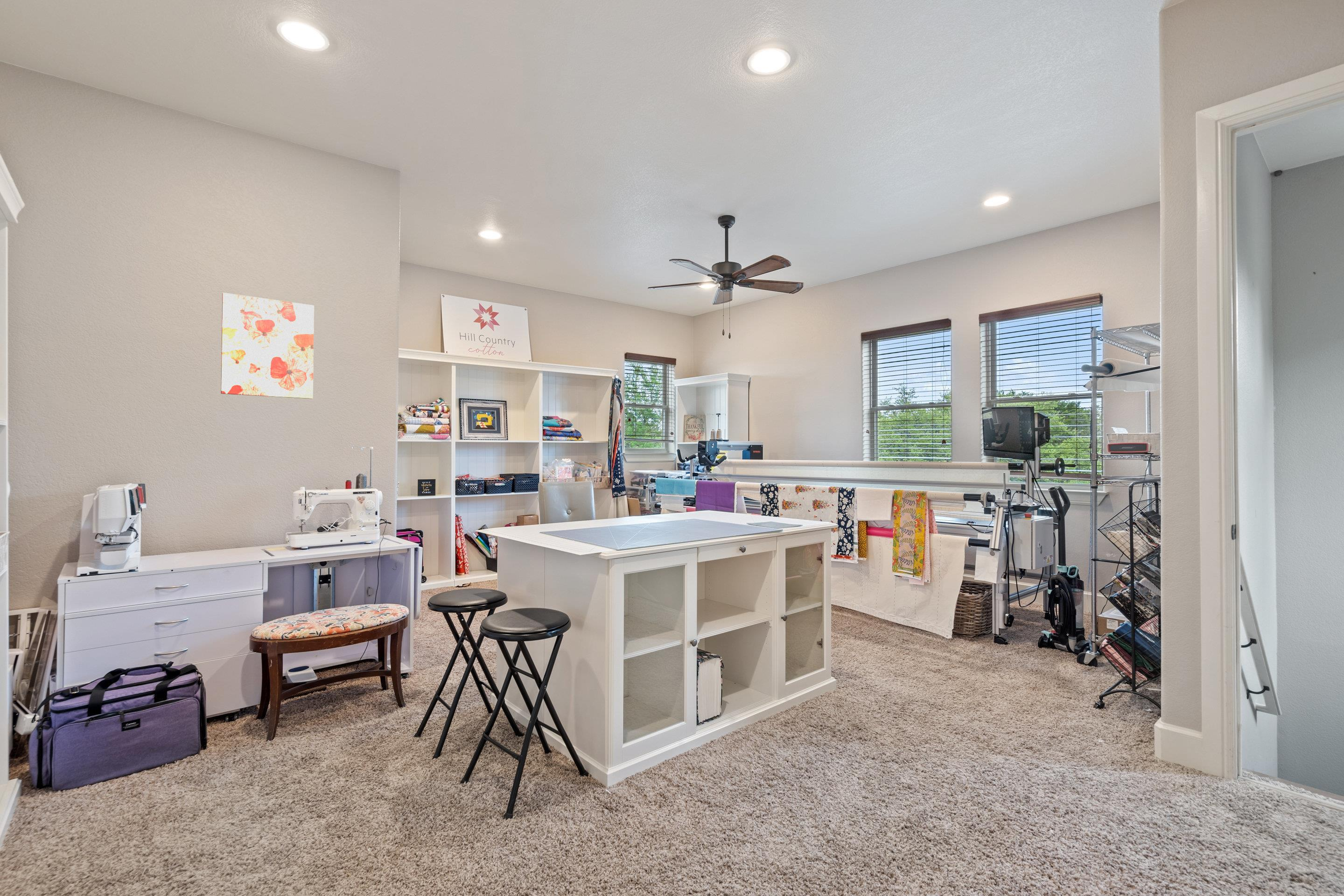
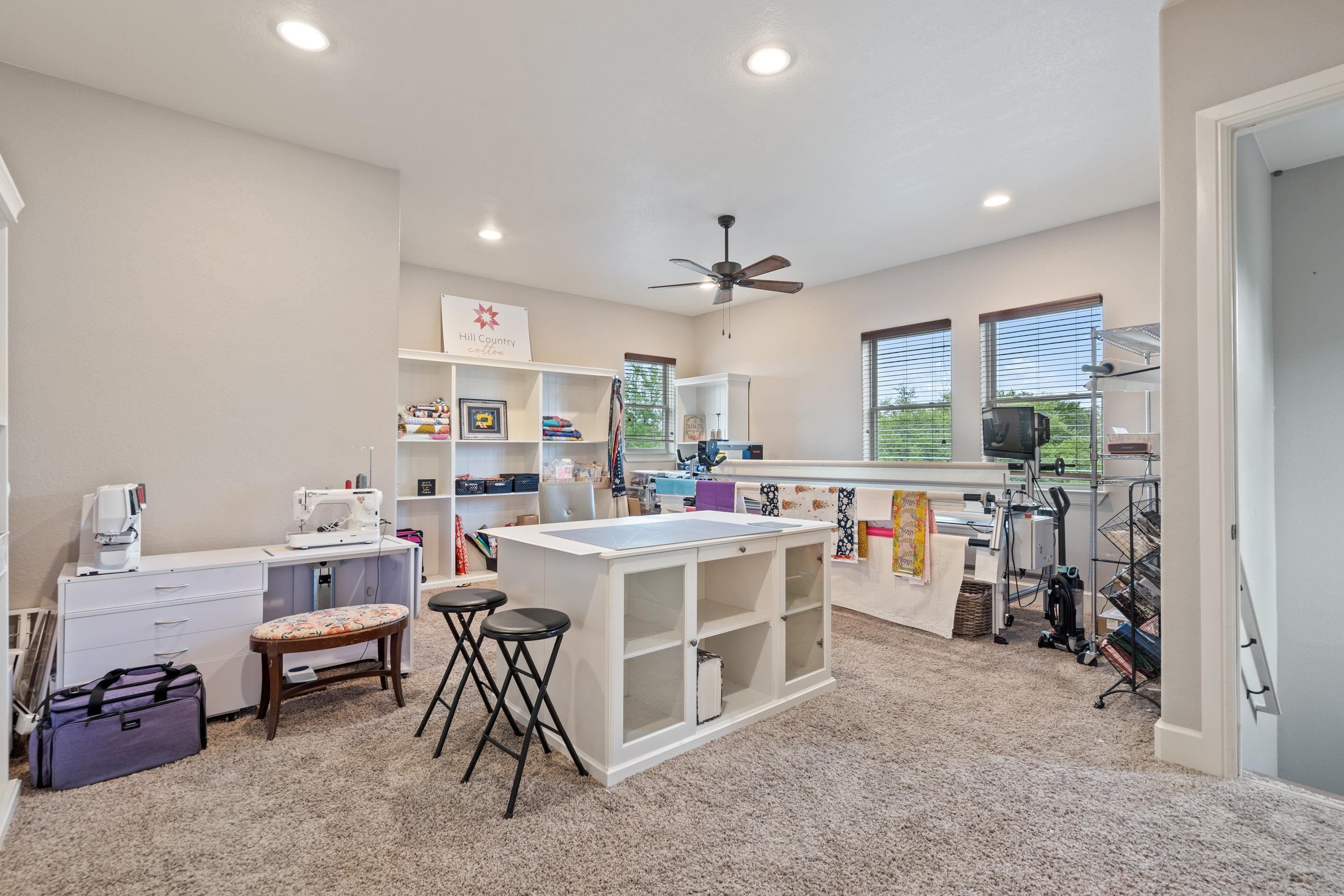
- wall art [220,292,315,399]
